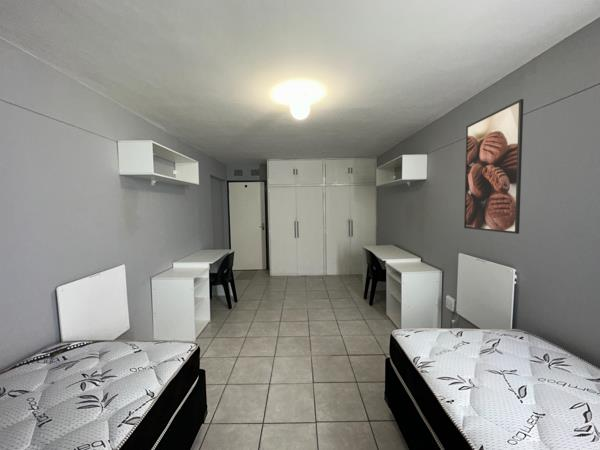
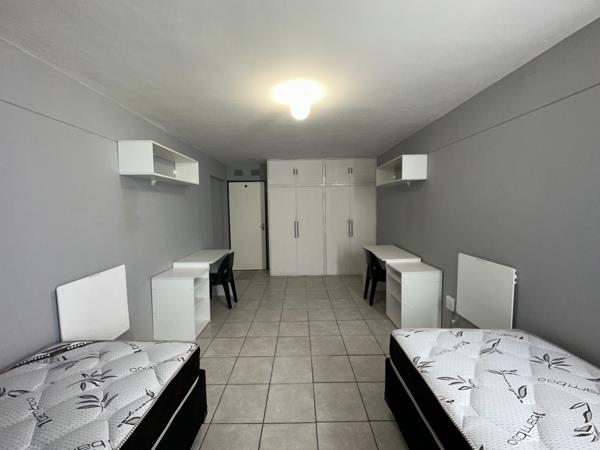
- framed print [463,98,524,235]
